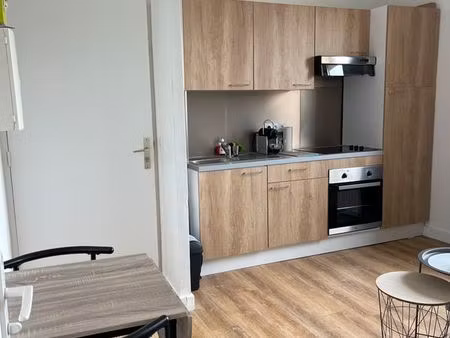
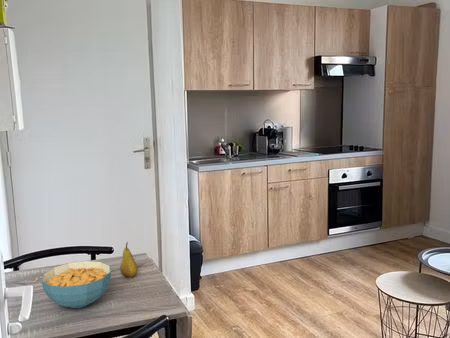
+ fruit [119,241,139,278]
+ cereal bowl [40,260,112,309]
